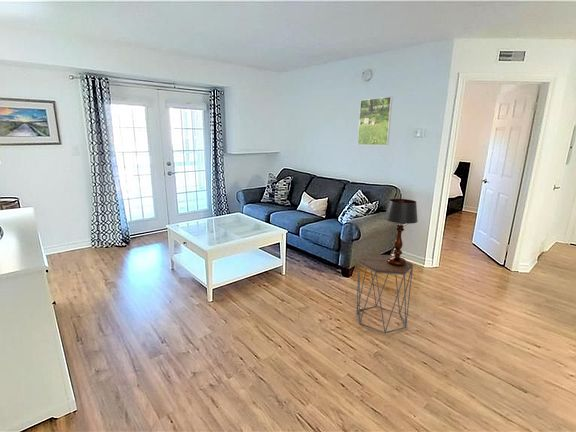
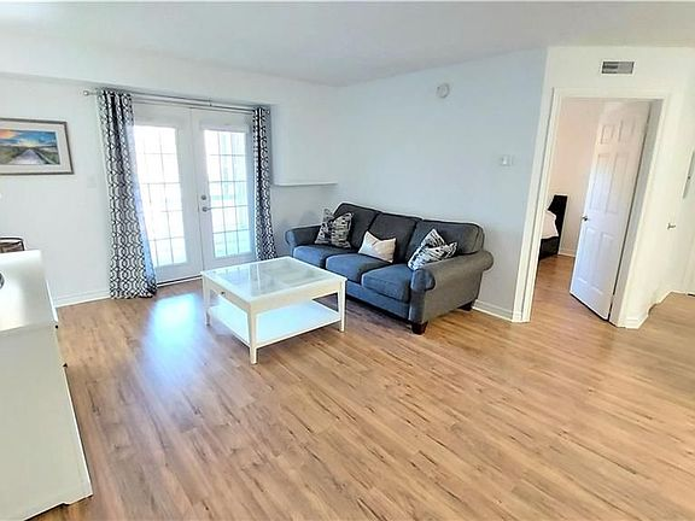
- table lamp [383,198,419,266]
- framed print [357,96,393,146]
- side table [355,253,414,334]
